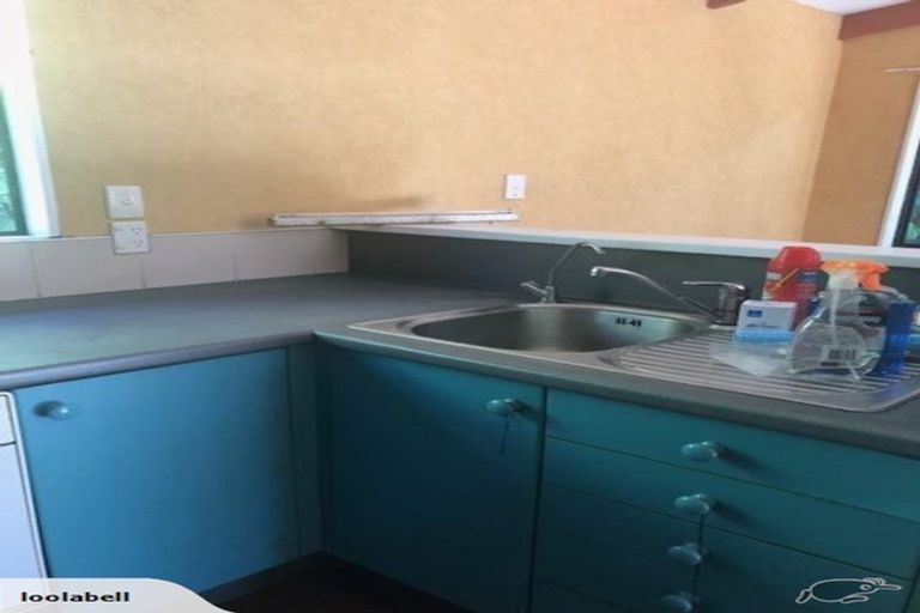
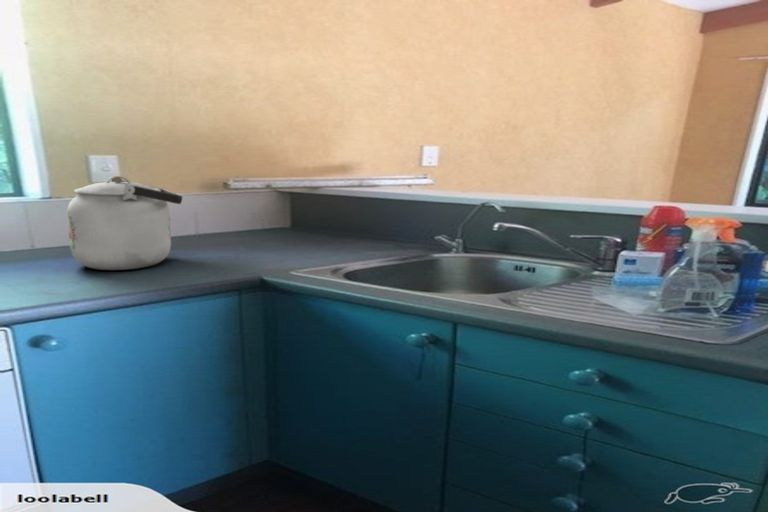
+ kettle [66,175,183,271]
